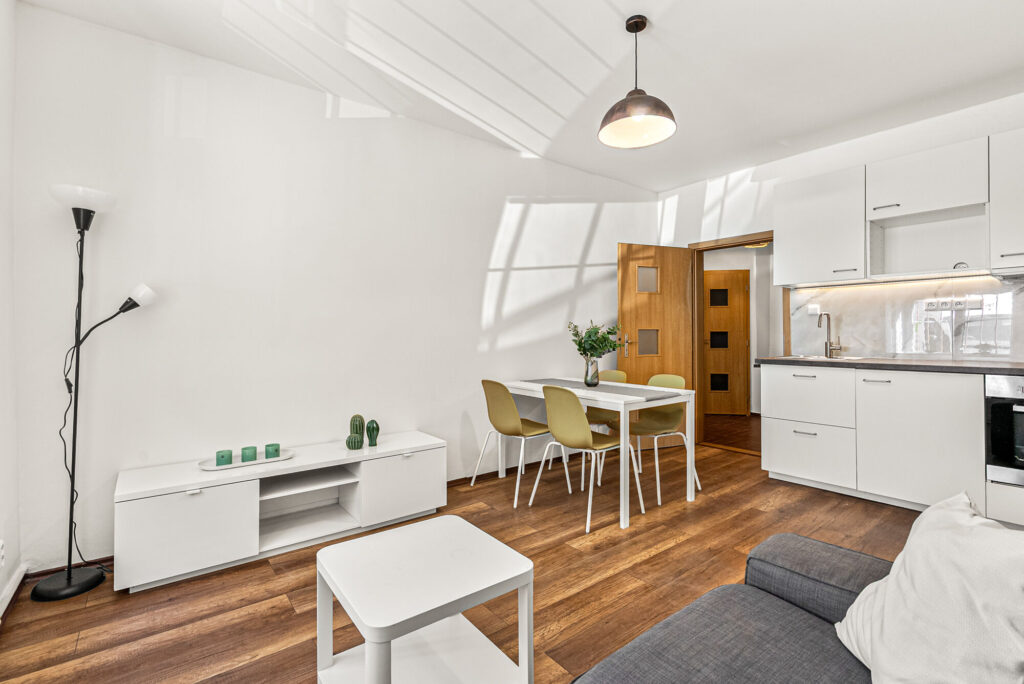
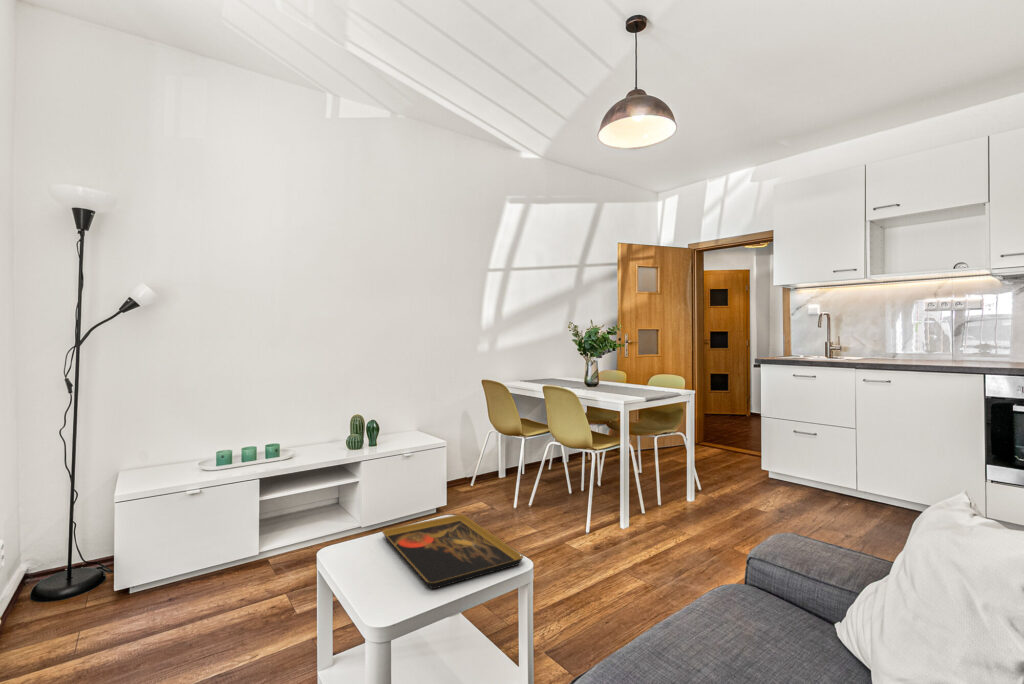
+ decorative tray [381,514,524,590]
